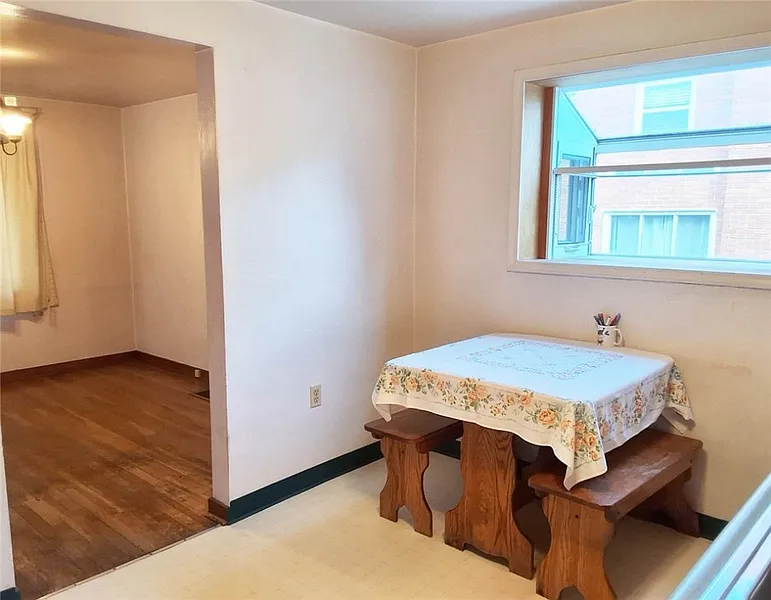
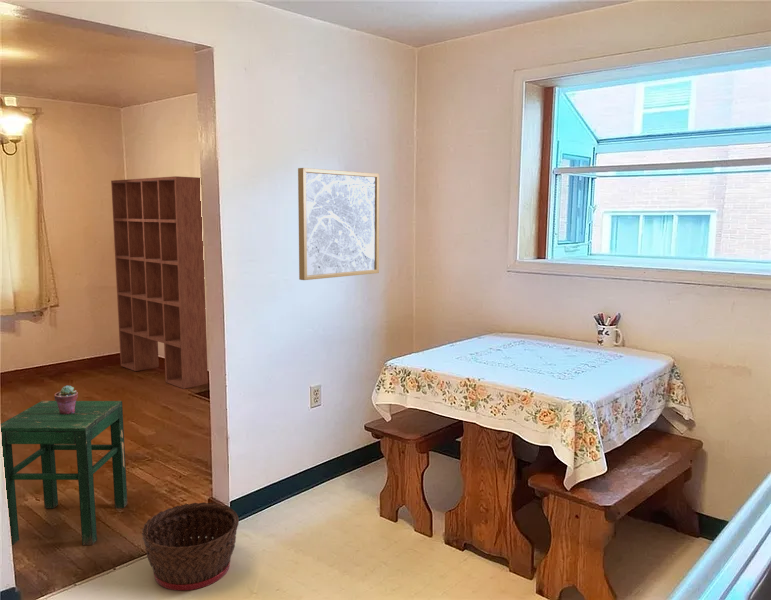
+ wall art [297,167,380,281]
+ stool [0,400,128,546]
+ bookshelf [110,175,209,390]
+ potted succulent [54,385,79,414]
+ basket [141,501,240,592]
